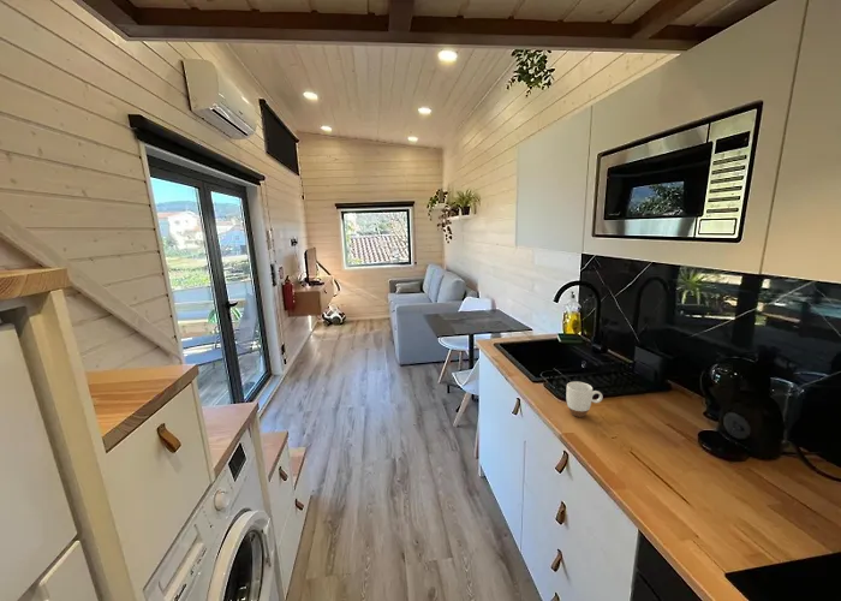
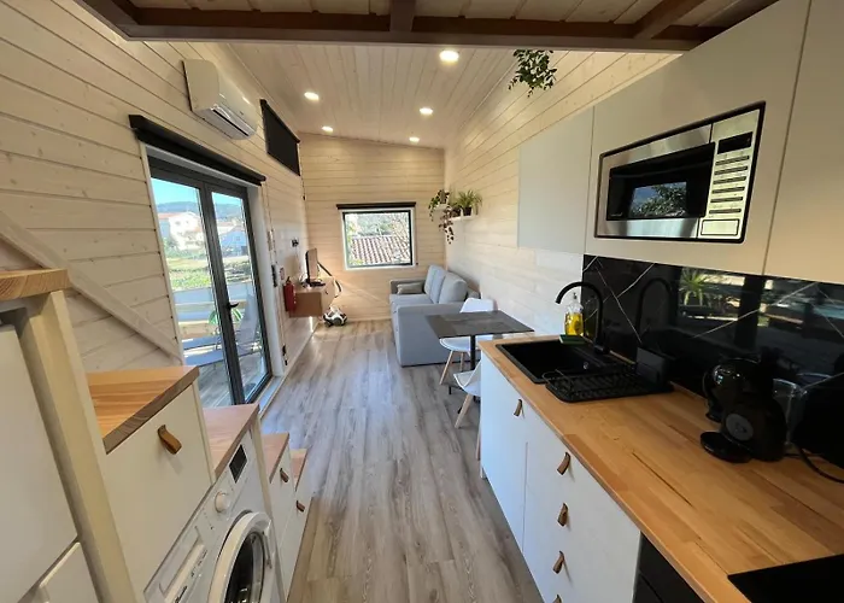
- mug [565,381,603,418]
